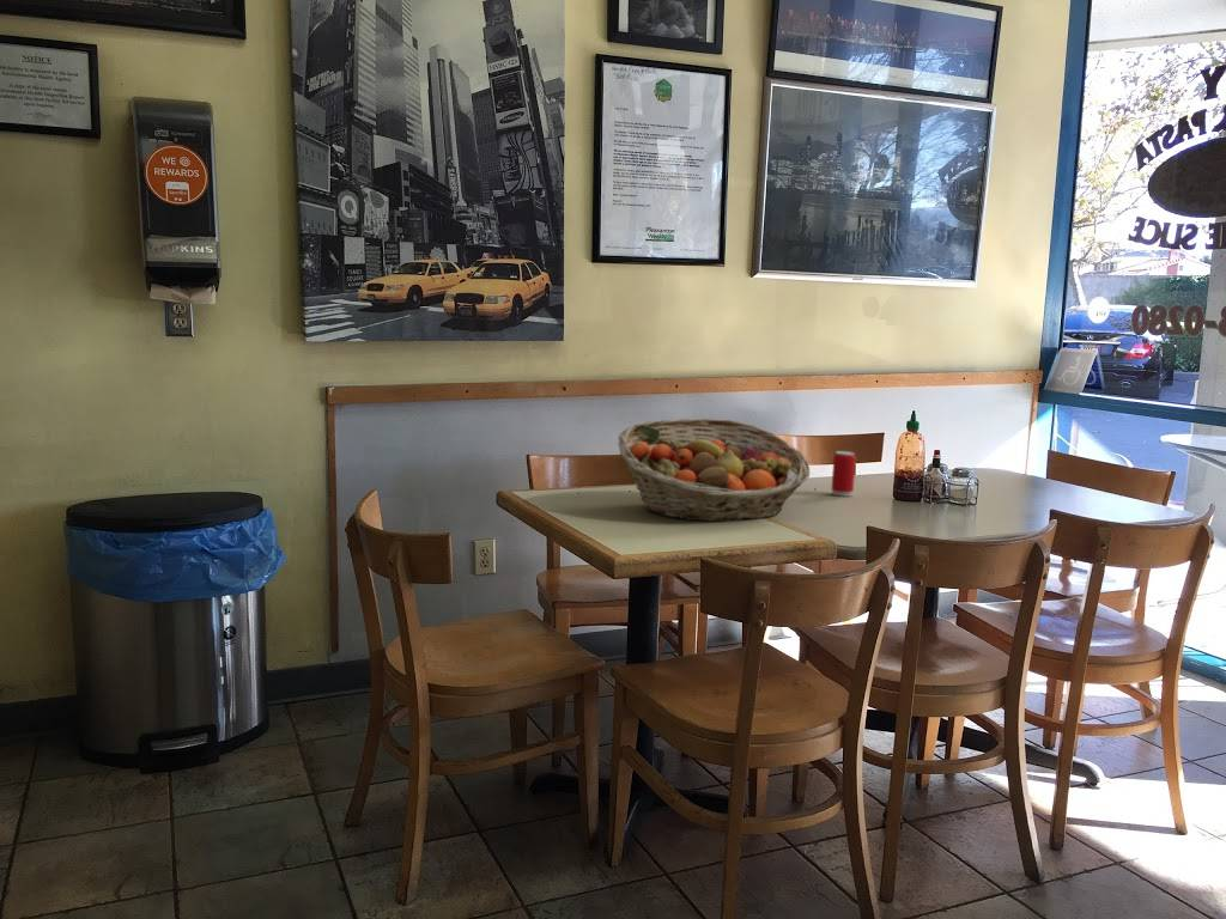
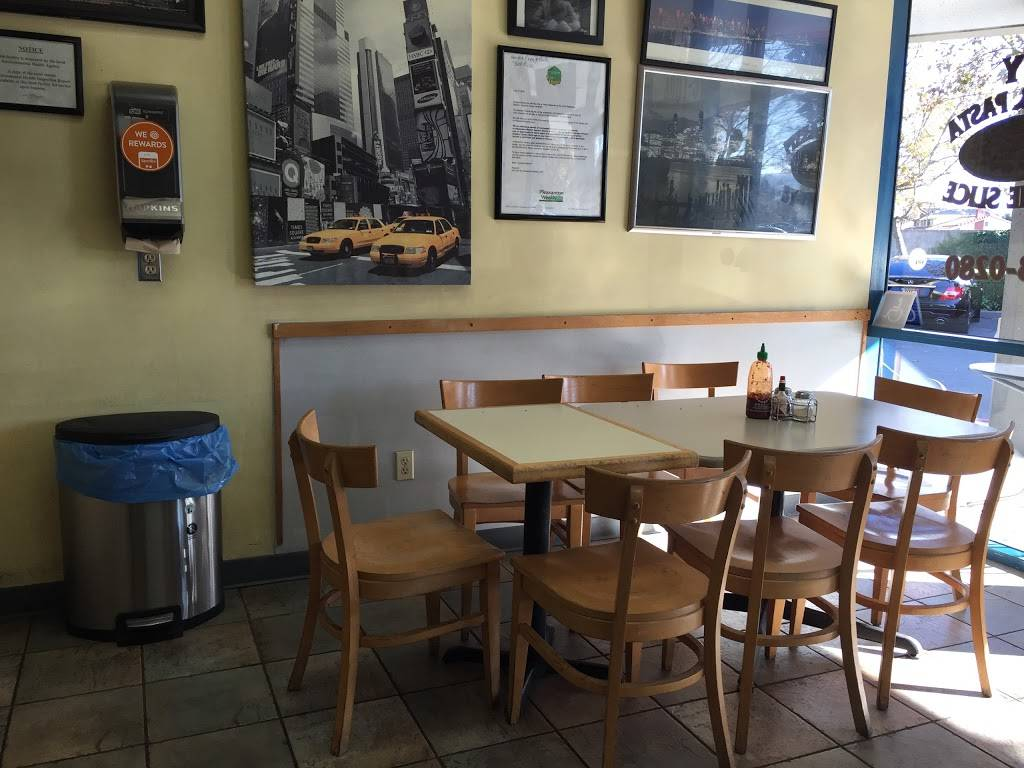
- fruit basket [617,418,811,523]
- beverage can [831,450,857,498]
